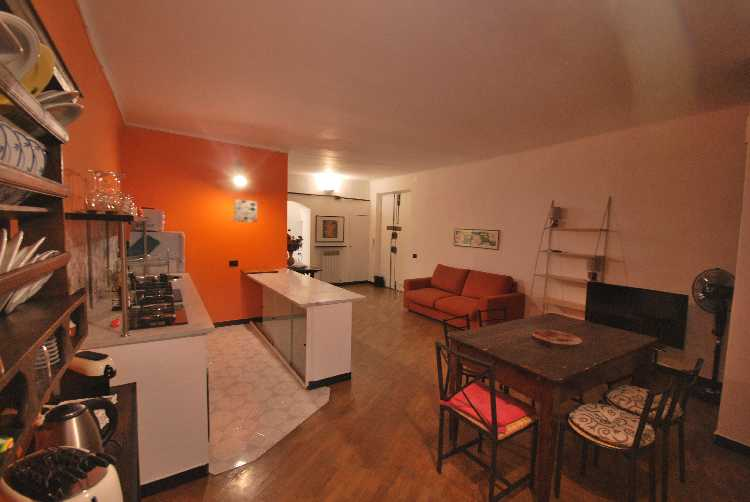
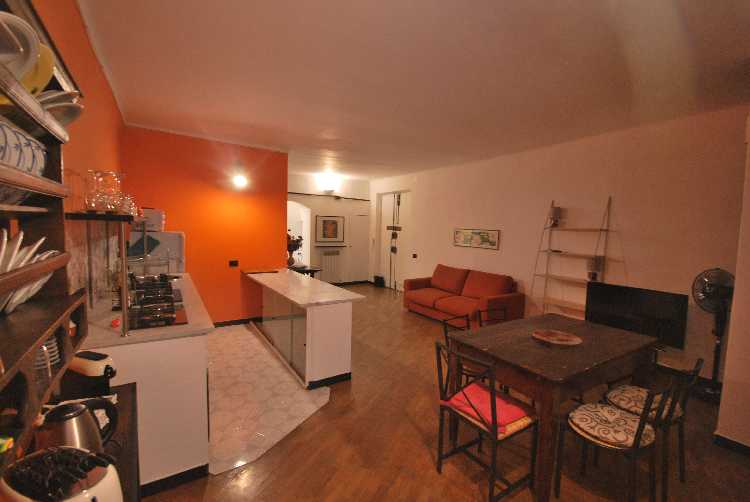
- wall art [233,199,258,223]
